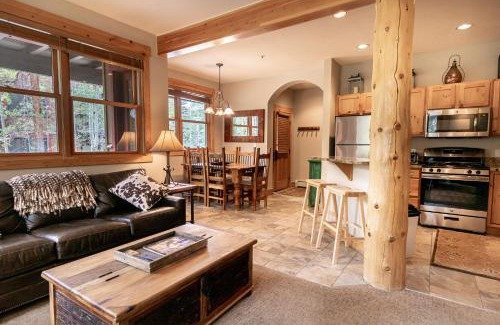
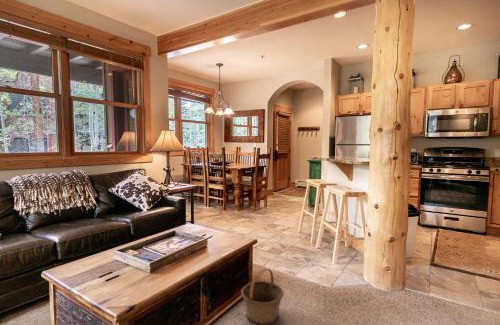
+ basket [240,268,285,325]
